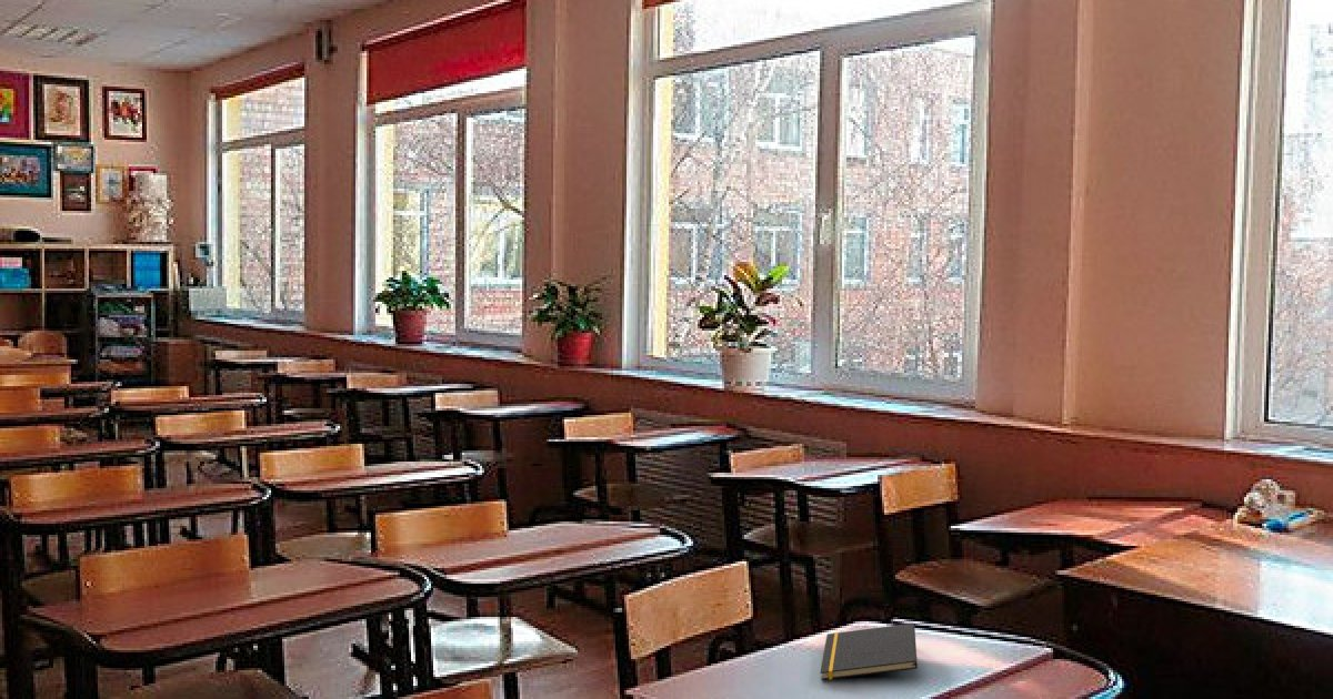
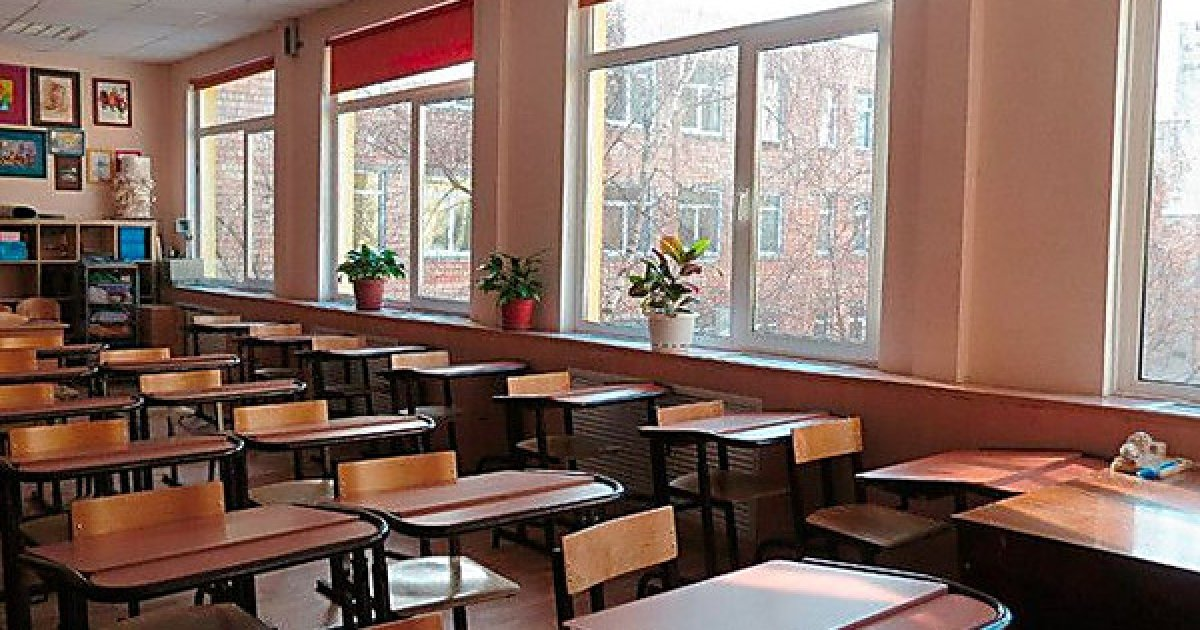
- notepad [819,622,919,681]
